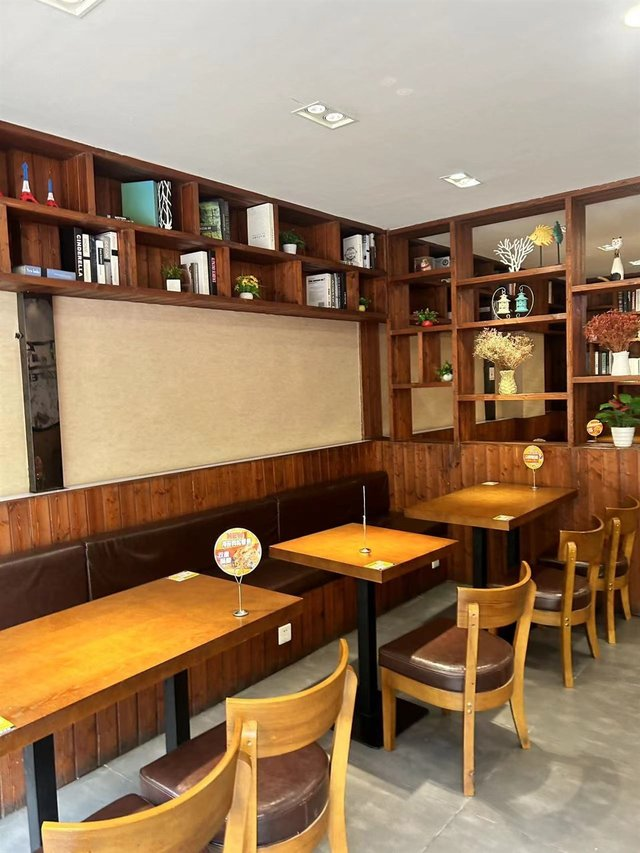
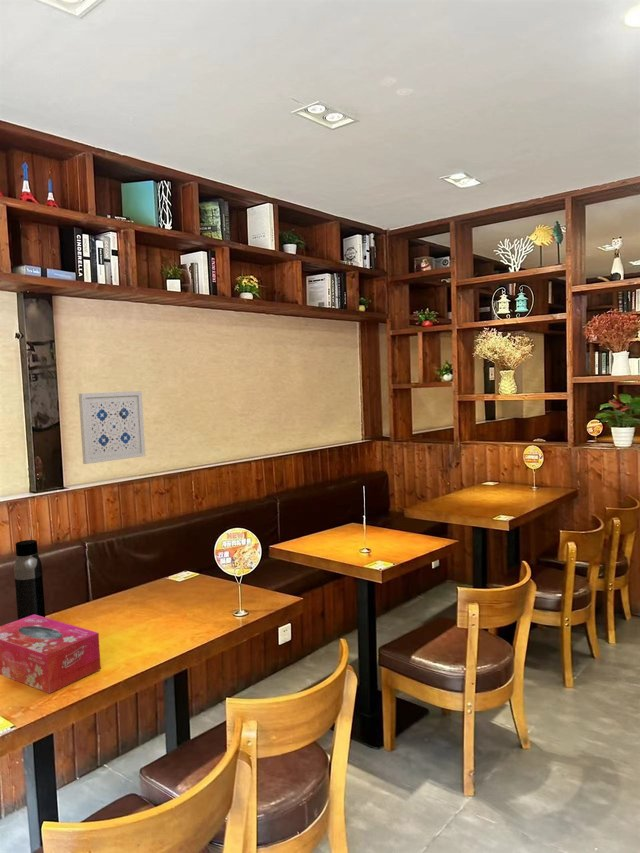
+ wall art [78,390,146,465]
+ tissue box [0,615,102,695]
+ water bottle [13,539,46,620]
